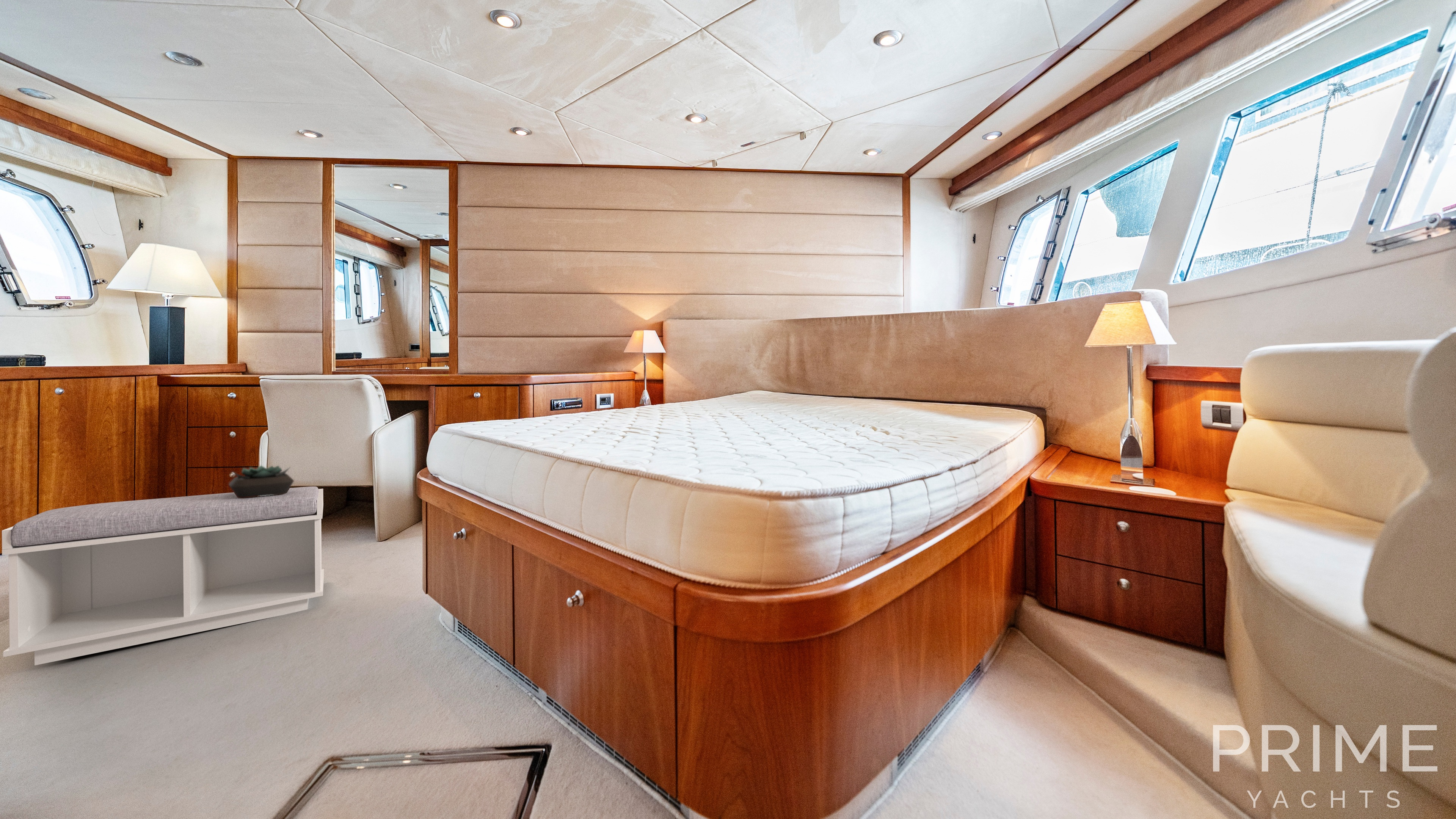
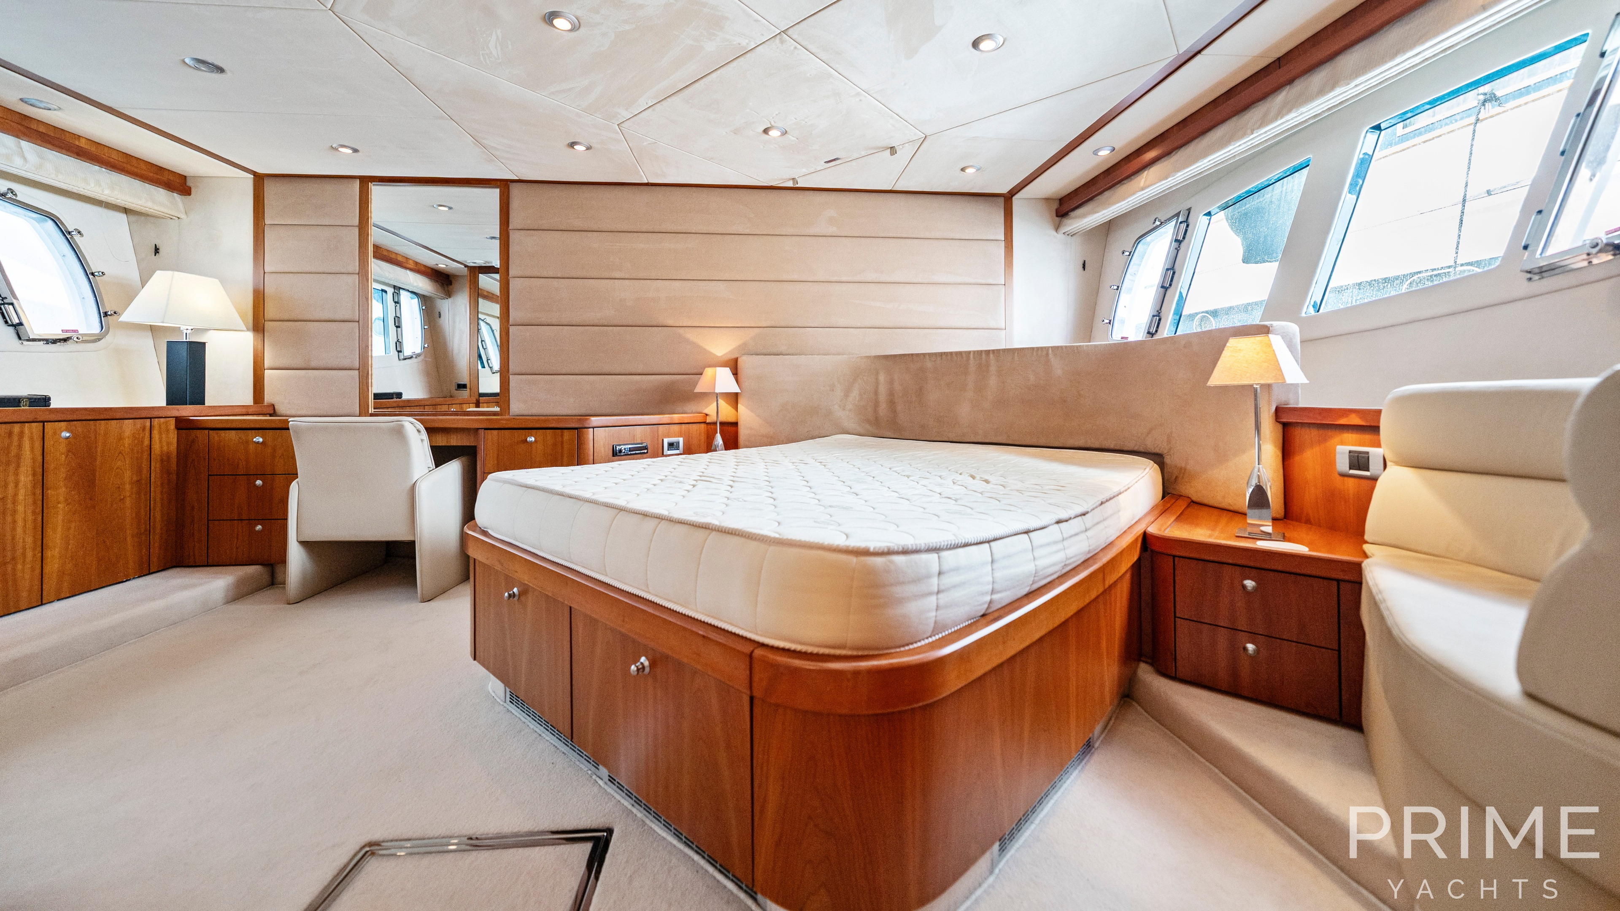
- succulent plant [228,465,295,498]
- bench [2,486,324,665]
